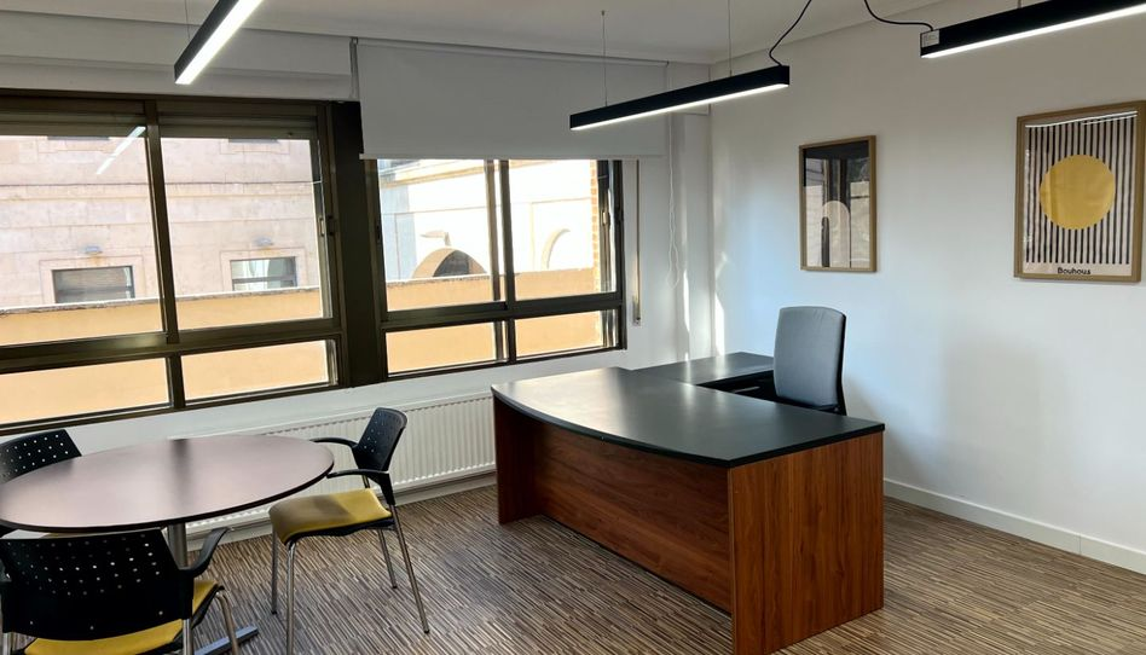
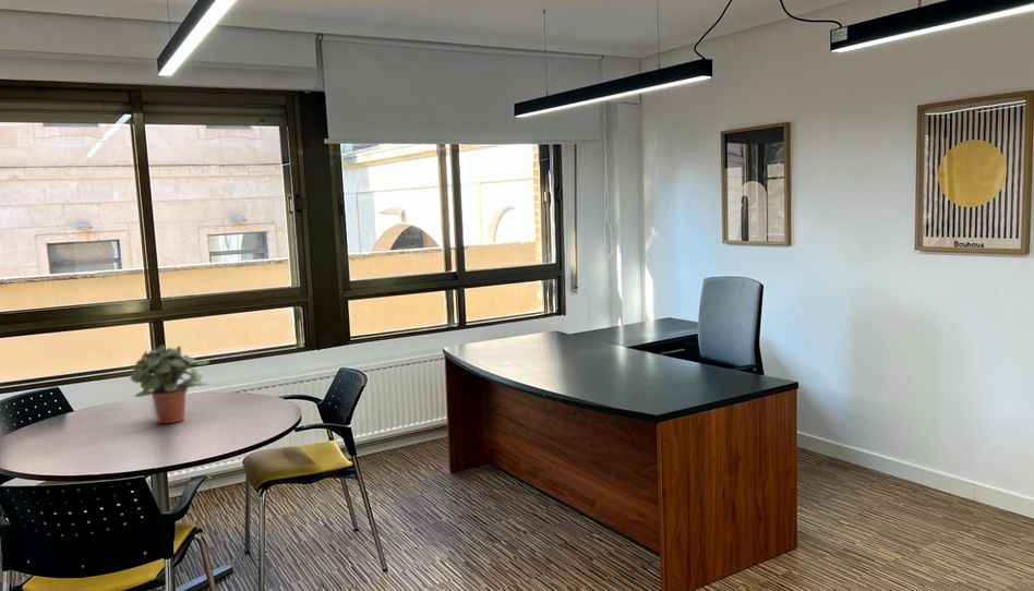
+ potted plant [125,343,211,425]
